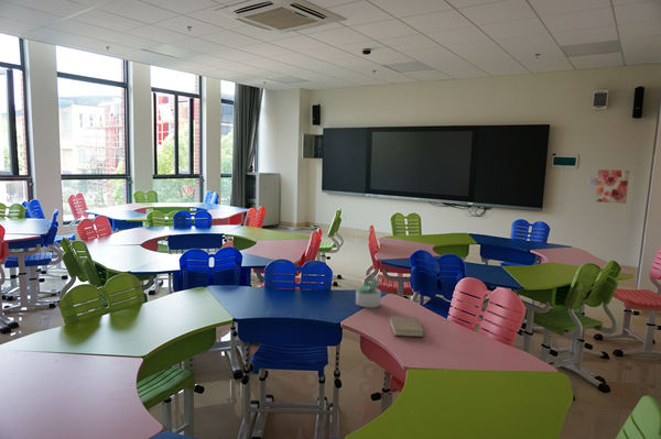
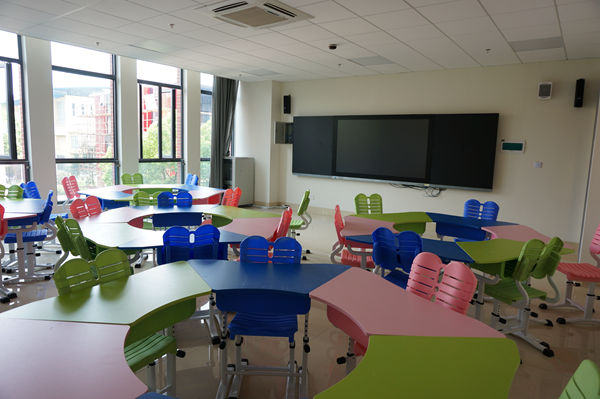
- book [388,315,425,338]
- succulent plant [355,273,383,309]
- wall art [595,168,630,205]
